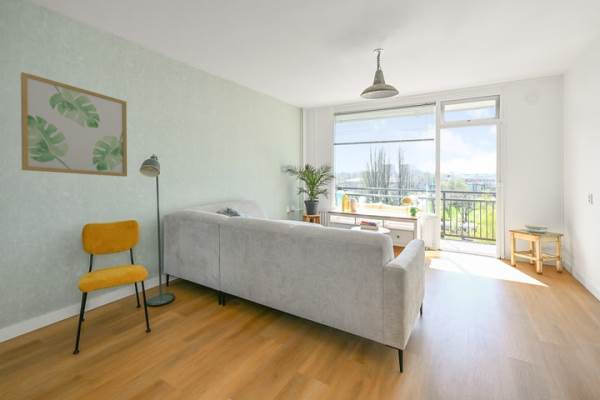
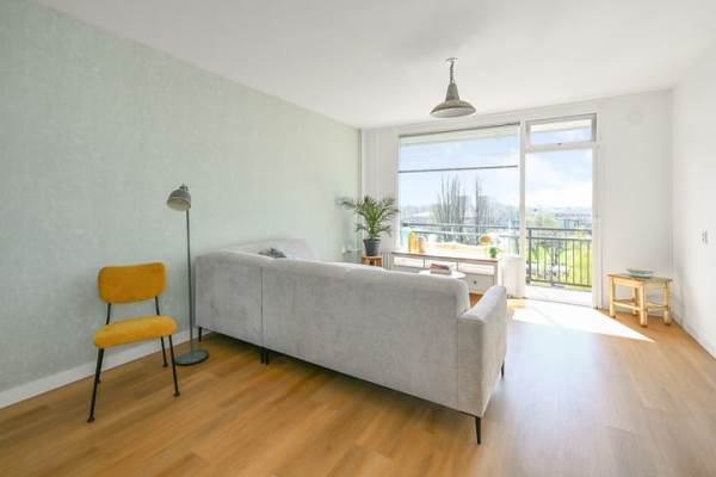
- wall art [20,71,128,178]
